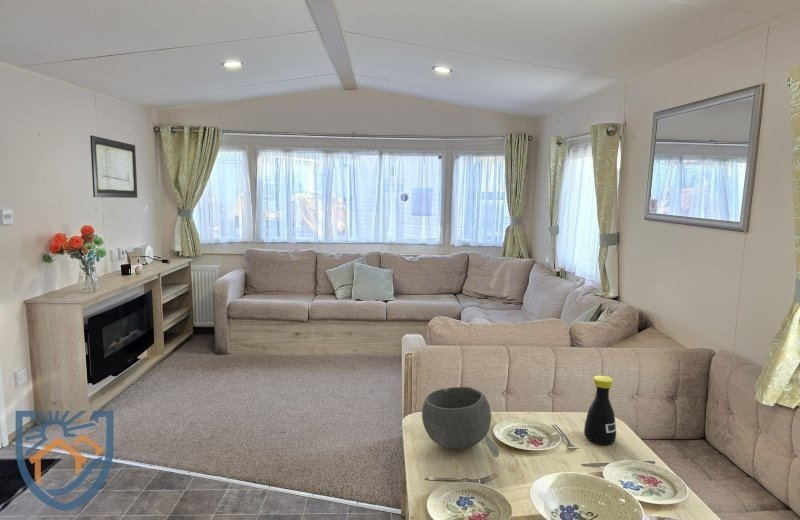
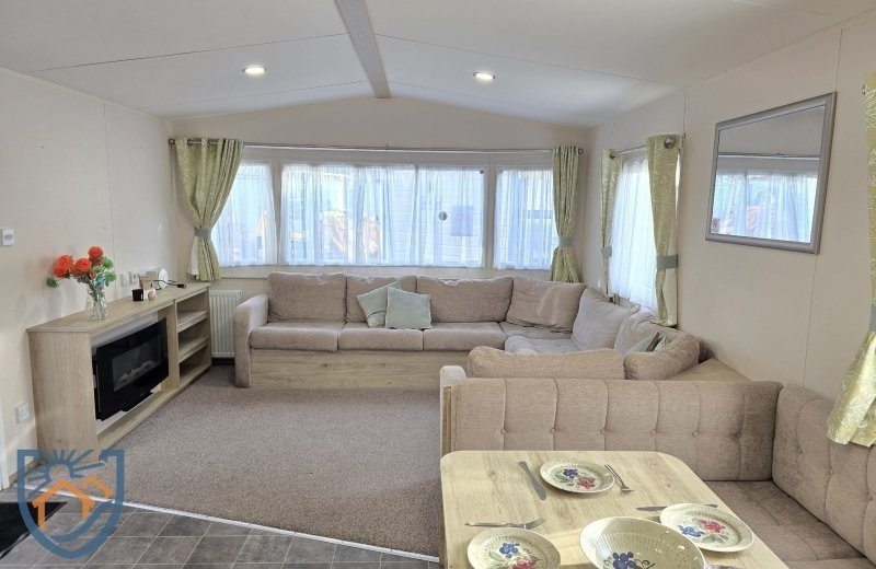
- wall art [89,134,138,199]
- bowl [421,386,492,450]
- bottle [583,375,617,445]
